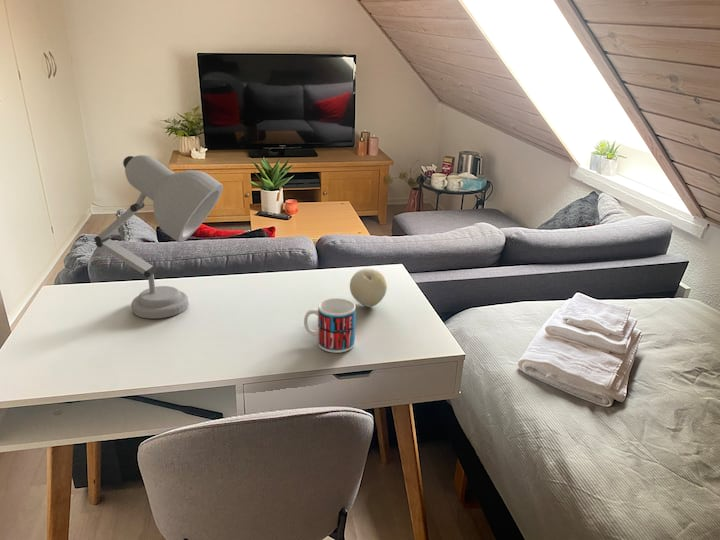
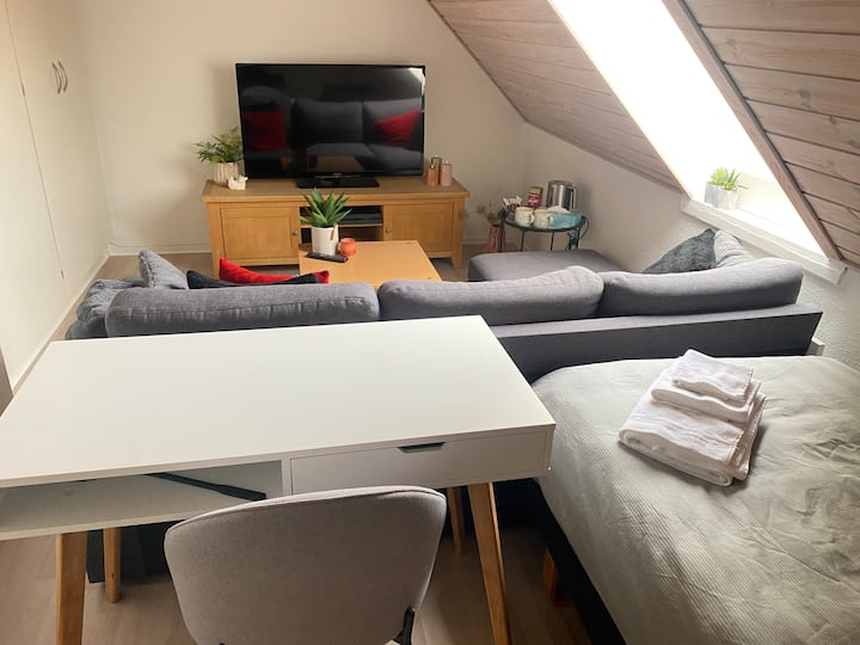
- desk lamp [93,154,224,320]
- mug [303,297,357,354]
- fruit [349,268,388,308]
